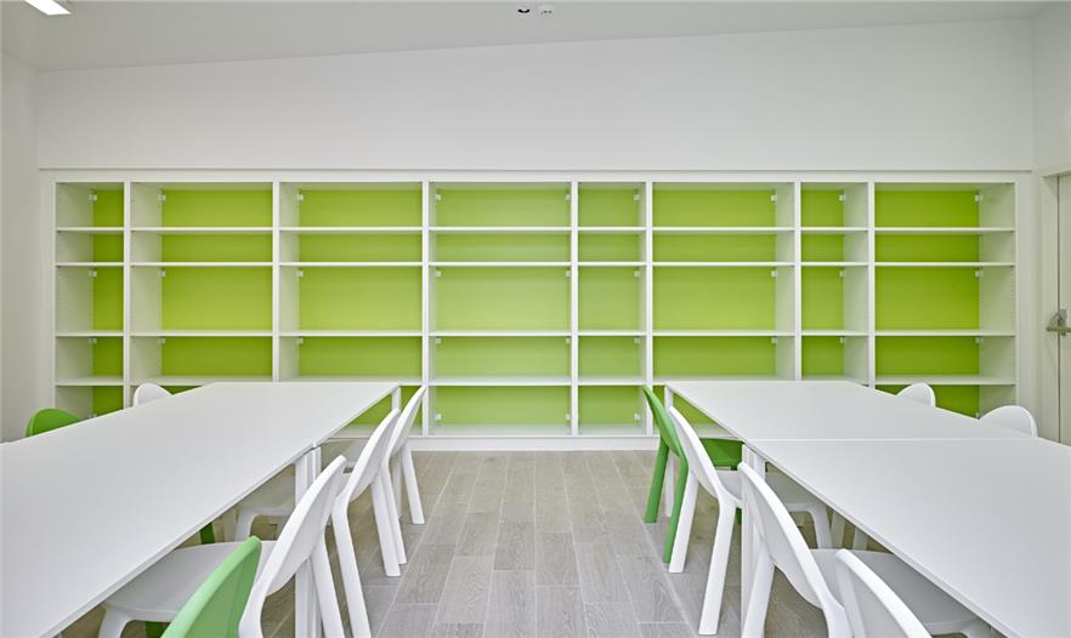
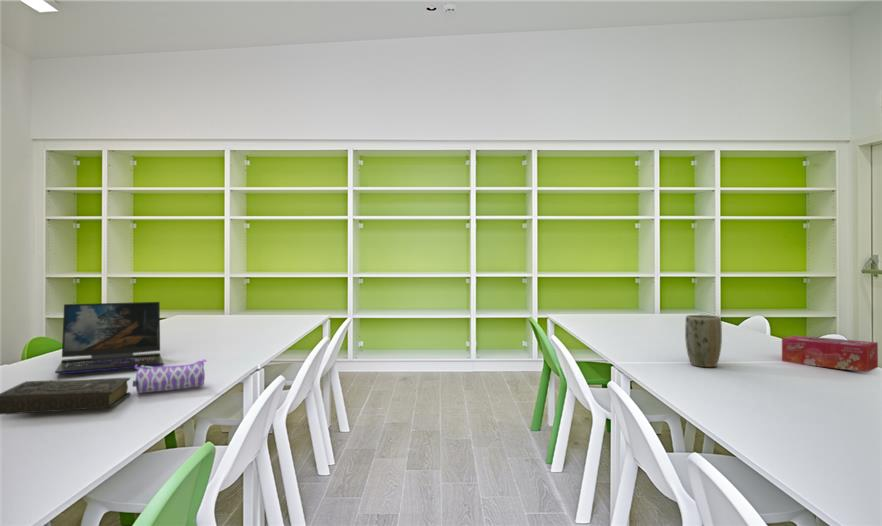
+ laptop [54,301,164,375]
+ book [0,377,132,416]
+ tissue box [781,335,879,373]
+ plant pot [684,314,723,368]
+ pencil case [132,358,208,394]
